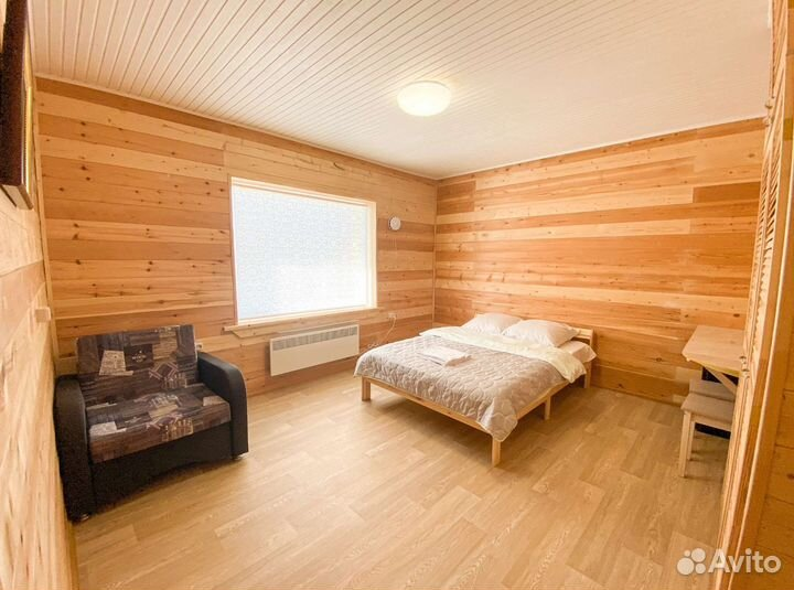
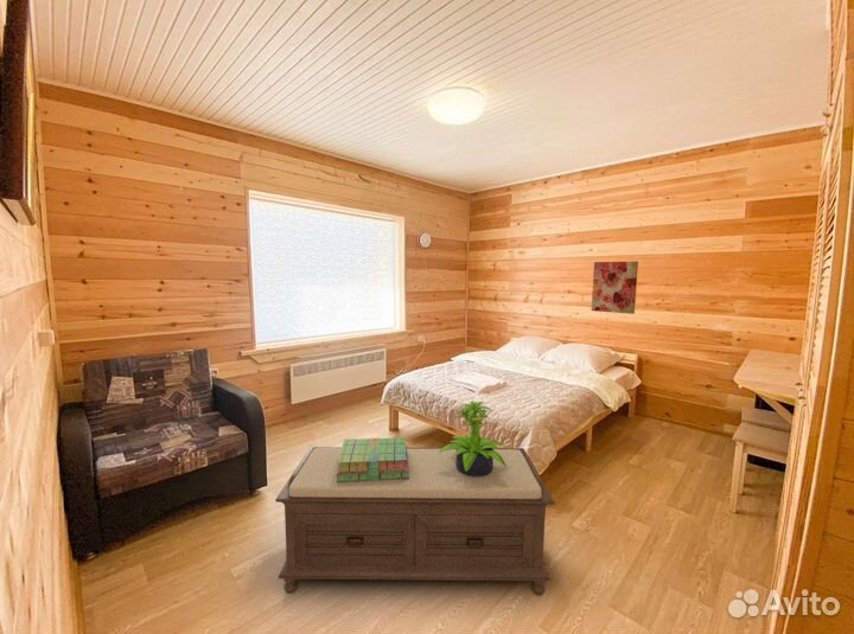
+ potted plant [439,401,508,476]
+ wall art [591,261,639,315]
+ bench [274,446,555,597]
+ stack of books [336,436,409,482]
